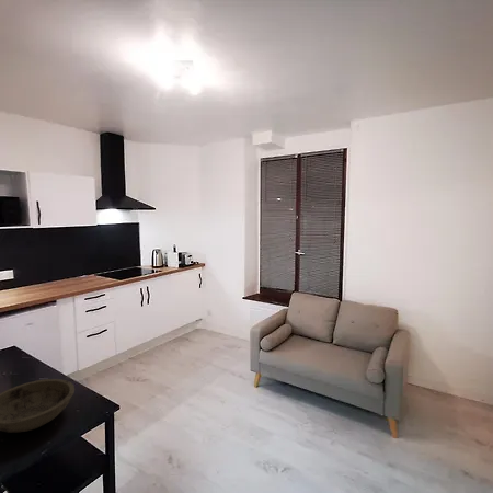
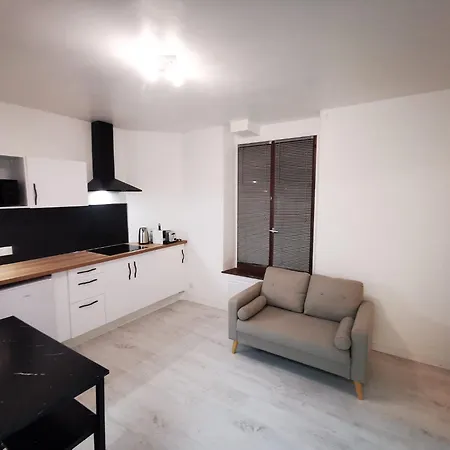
- bowl [0,378,76,434]
